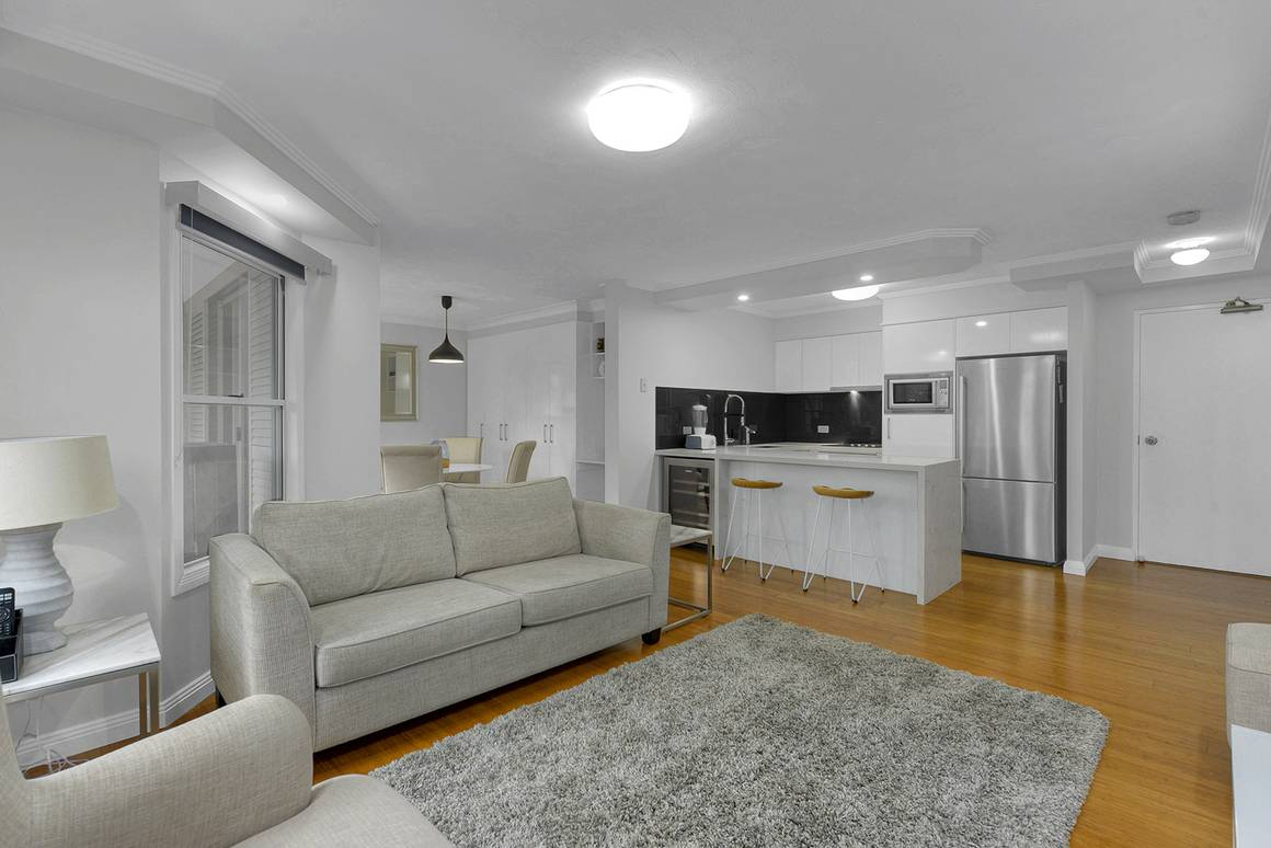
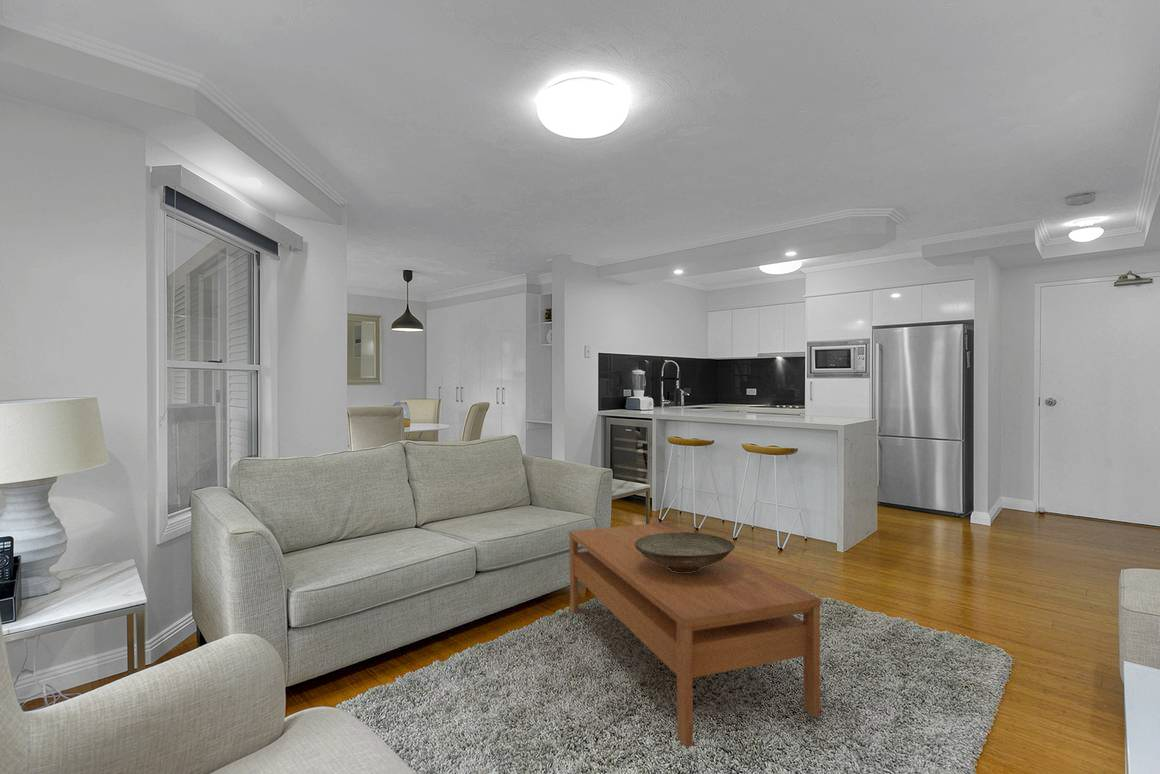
+ decorative bowl [635,531,736,572]
+ coffee table [568,521,822,749]
